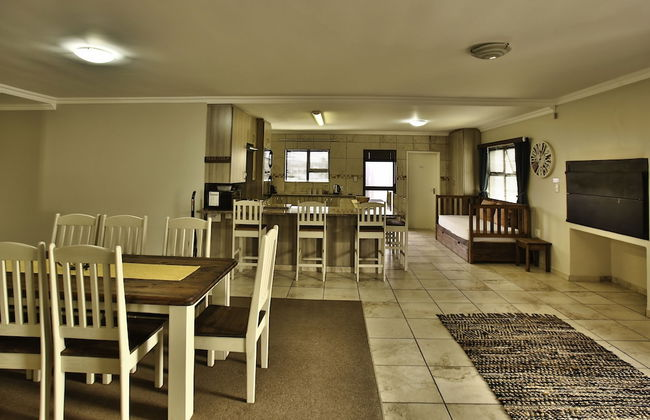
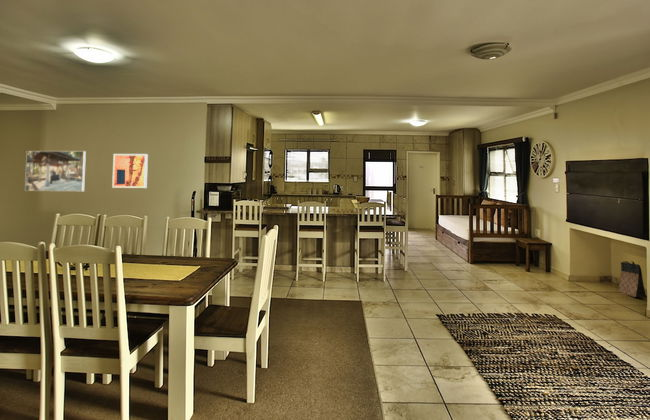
+ wall art [111,153,149,189]
+ bag [617,260,647,298]
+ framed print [24,150,87,192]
